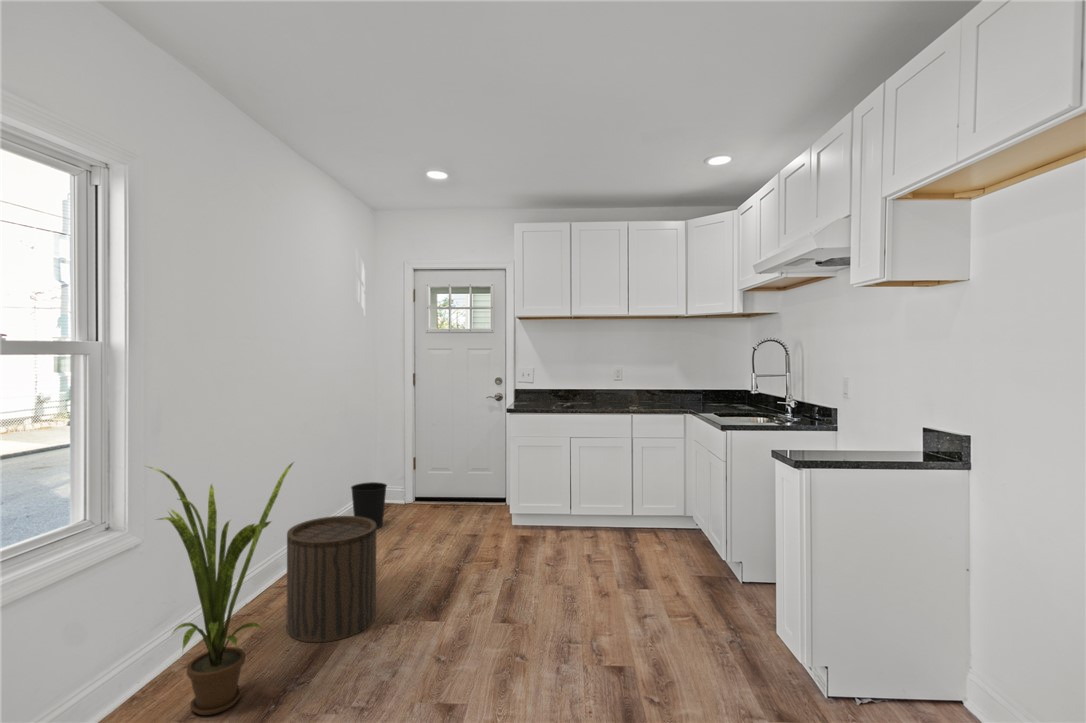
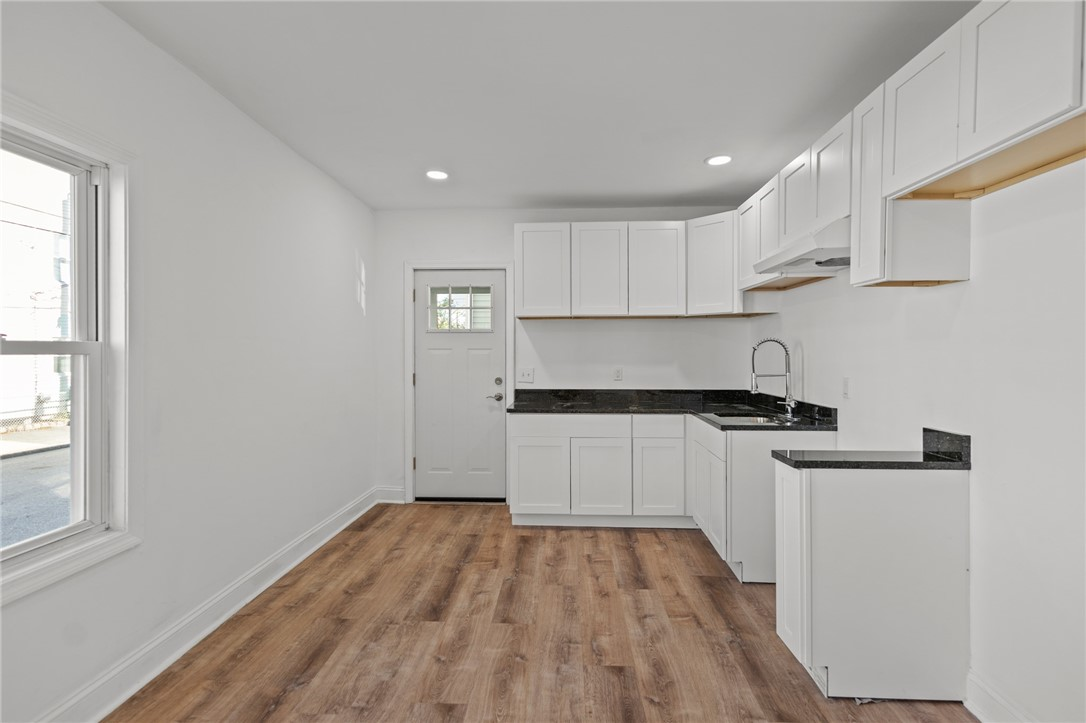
- stool [286,515,377,643]
- wastebasket [350,481,388,530]
- house plant [145,460,297,716]
